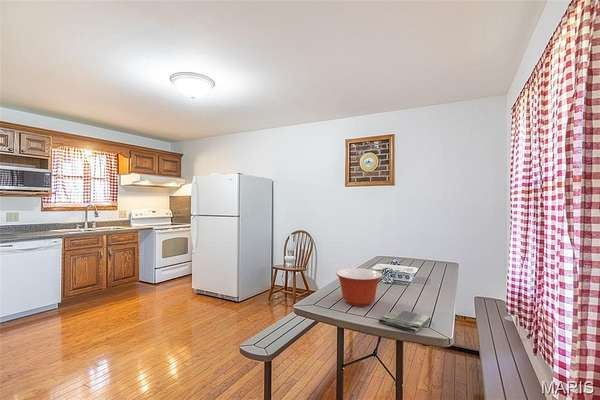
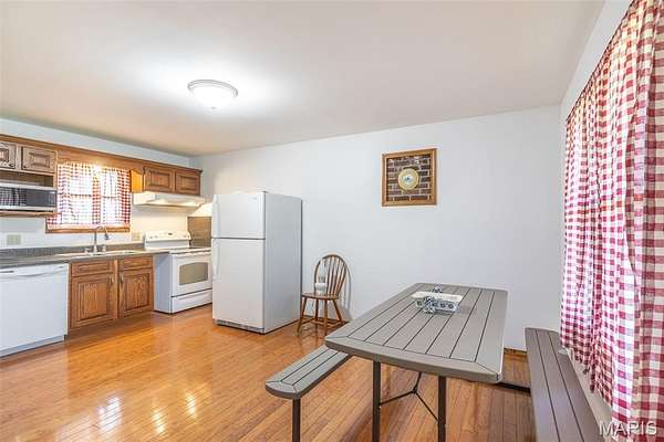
- dish towel [377,308,432,333]
- mixing bowl [335,267,383,307]
